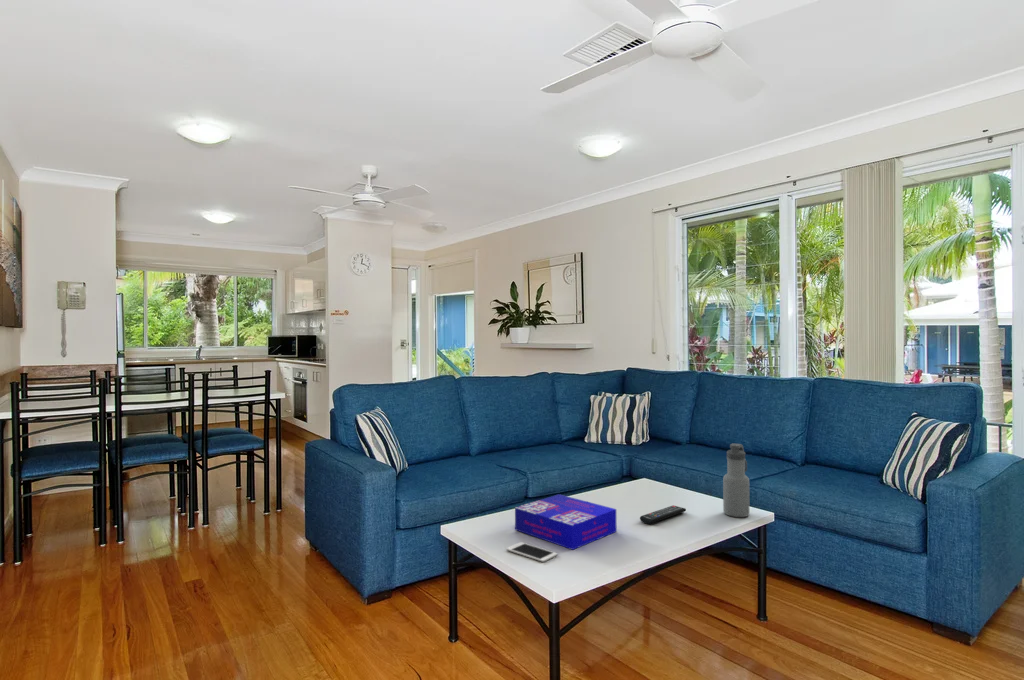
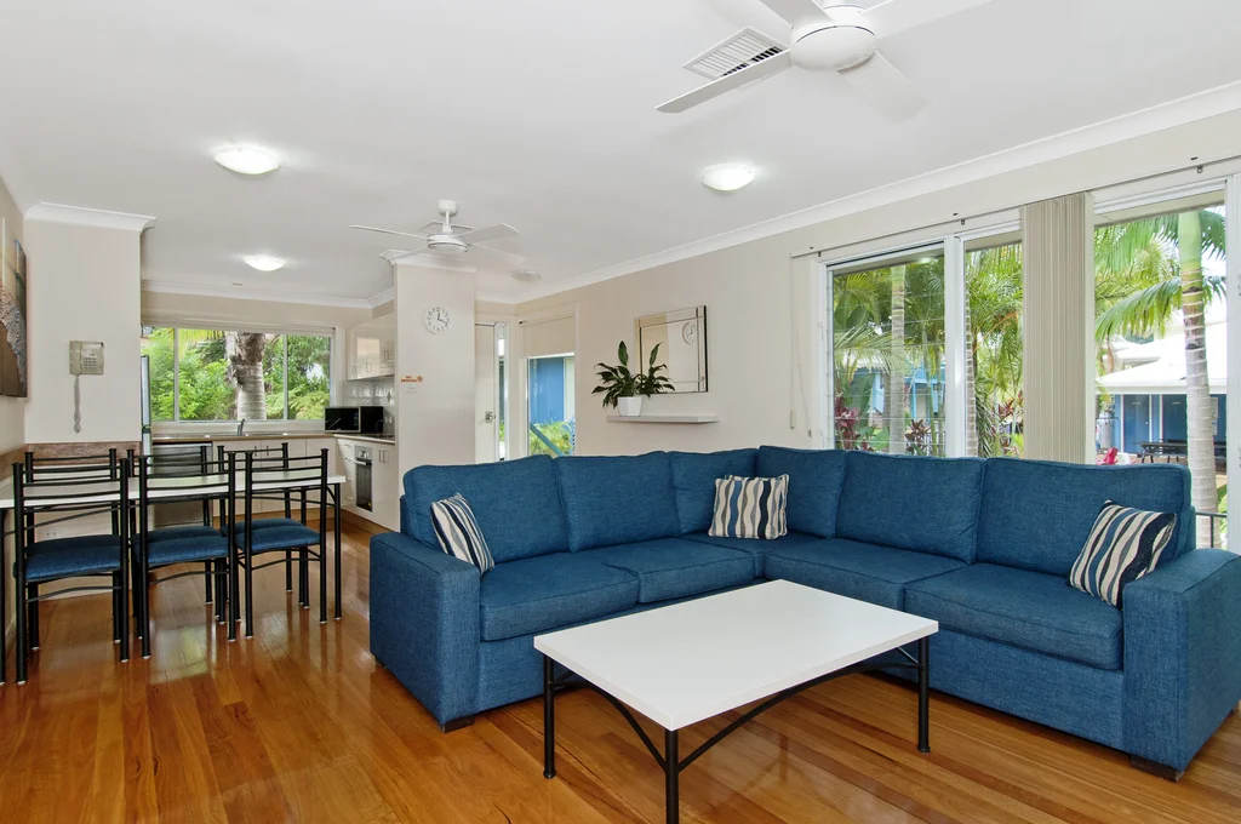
- cell phone [505,541,558,563]
- remote control [639,504,687,525]
- board game [514,493,618,551]
- water bottle [722,442,751,518]
